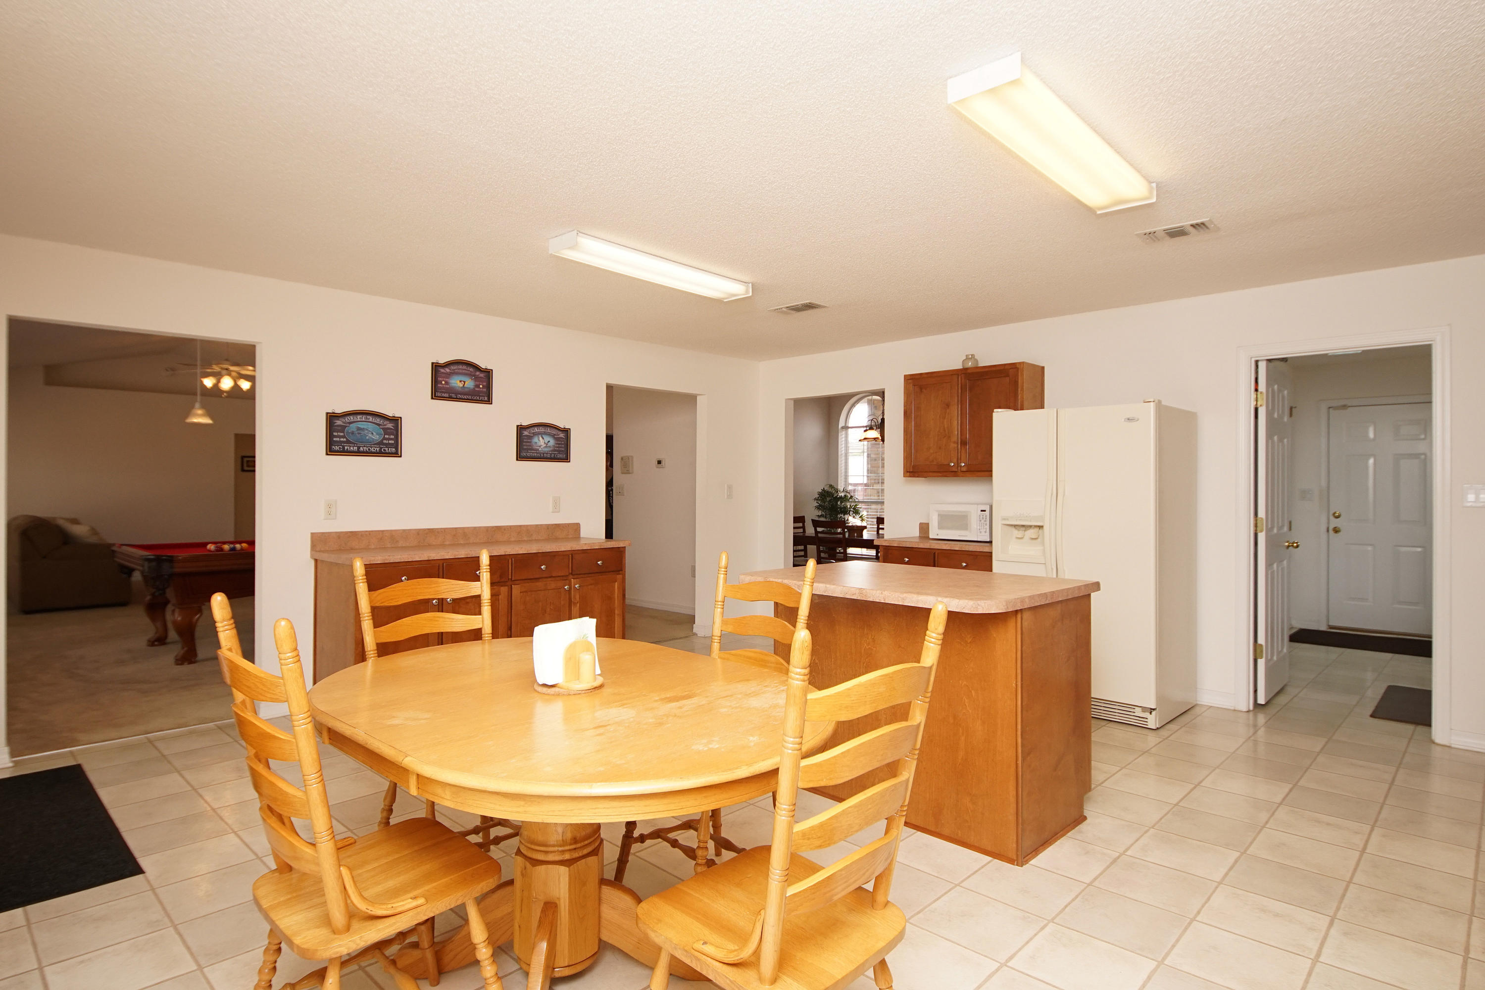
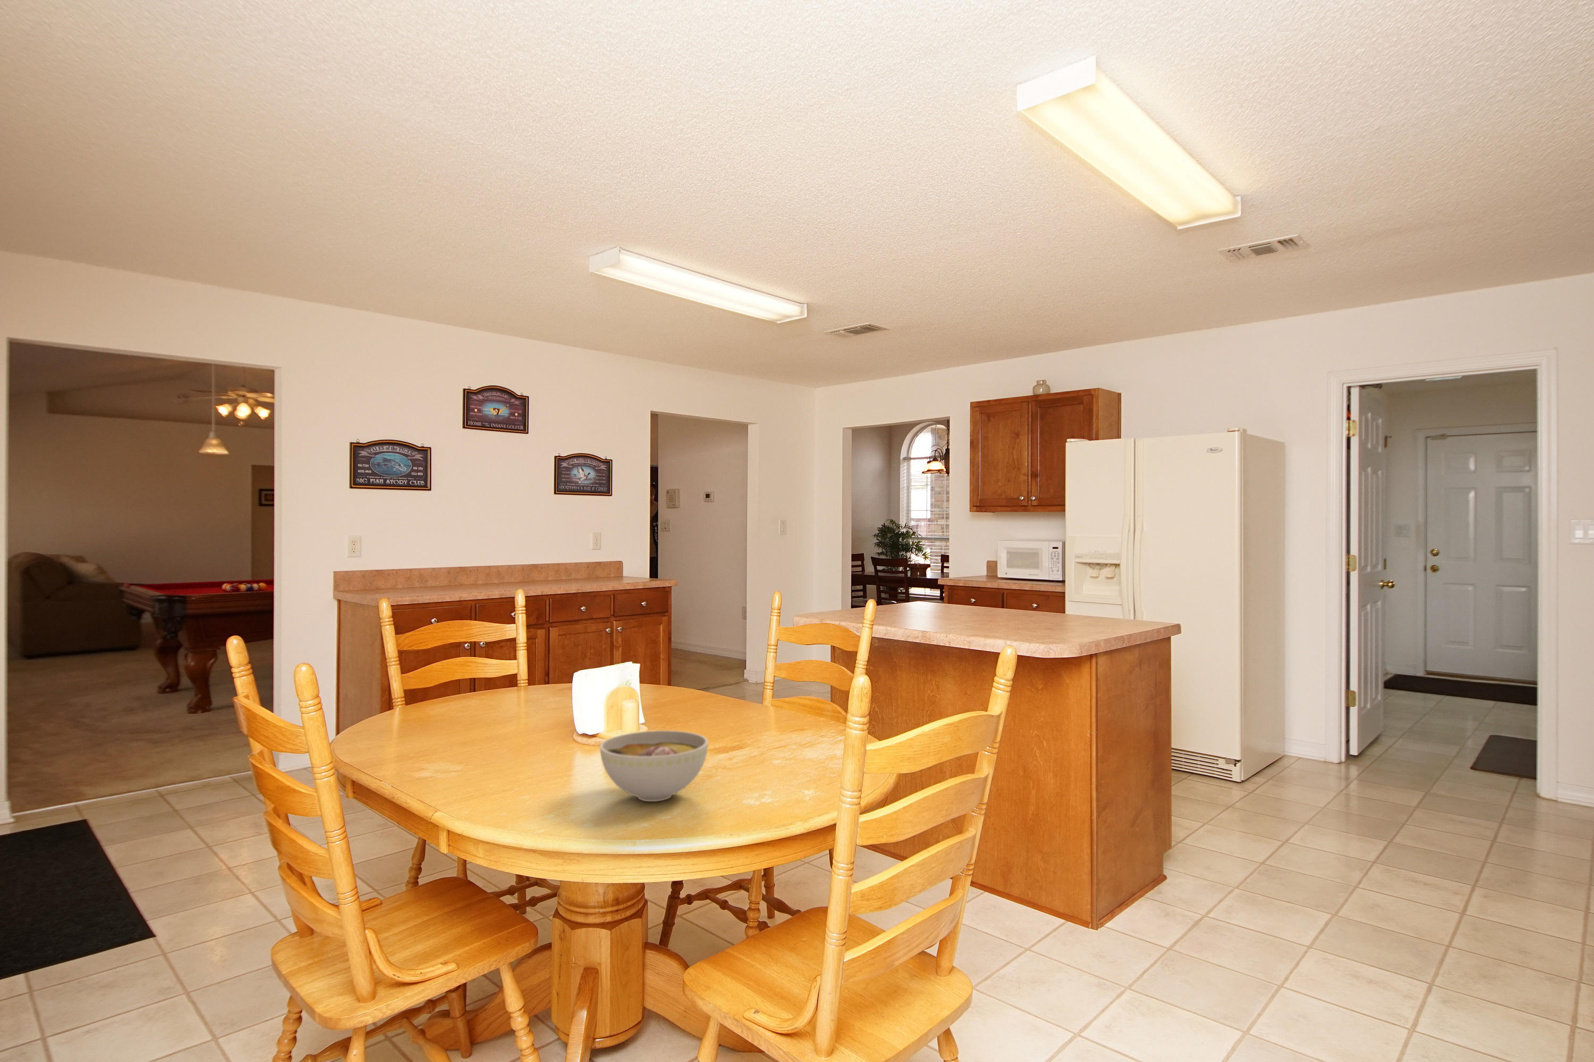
+ bowl [599,730,709,802]
